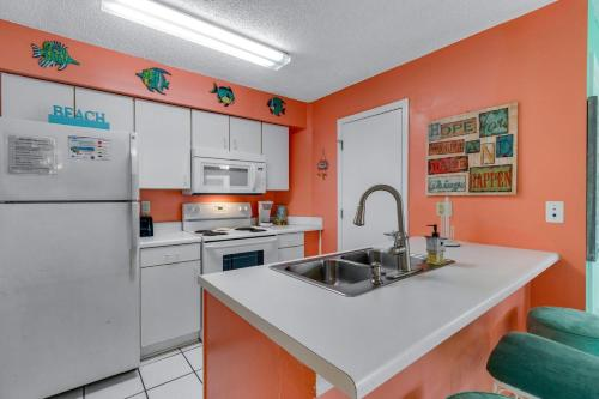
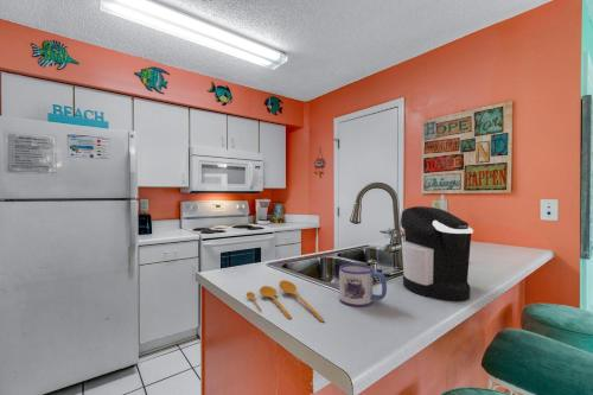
+ mug [338,263,388,307]
+ coffee maker [400,205,474,302]
+ spoon [246,279,325,323]
